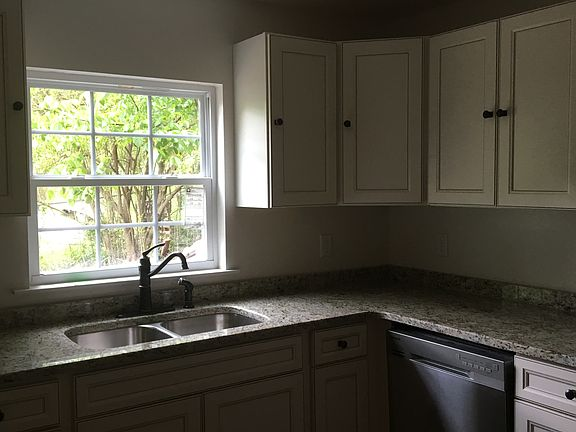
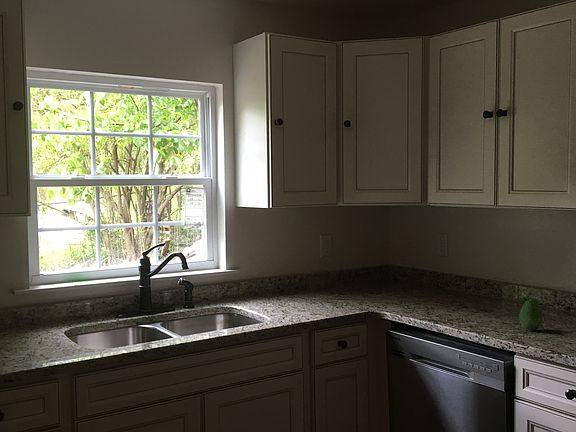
+ fruit [518,297,543,332]
